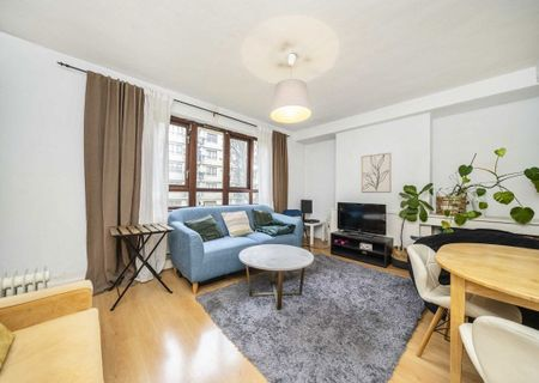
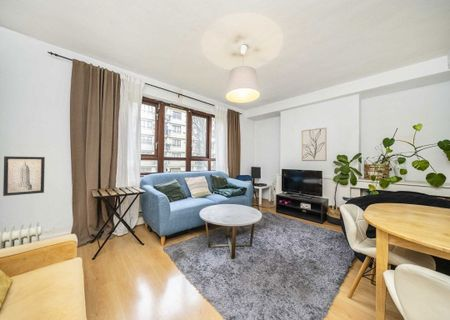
+ wall art [2,155,46,197]
